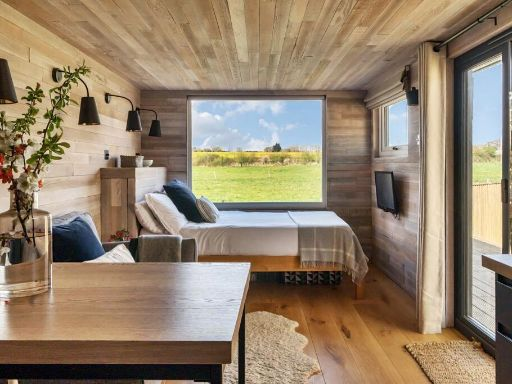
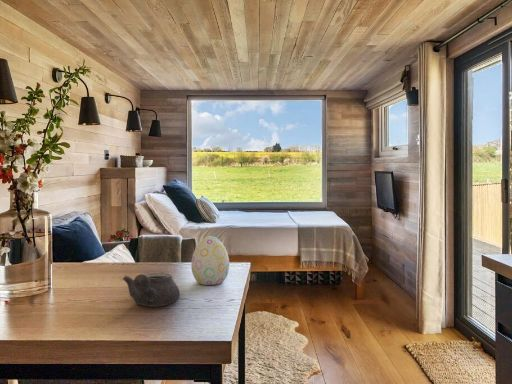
+ teapot [122,272,181,308]
+ decorative egg [190,235,230,286]
